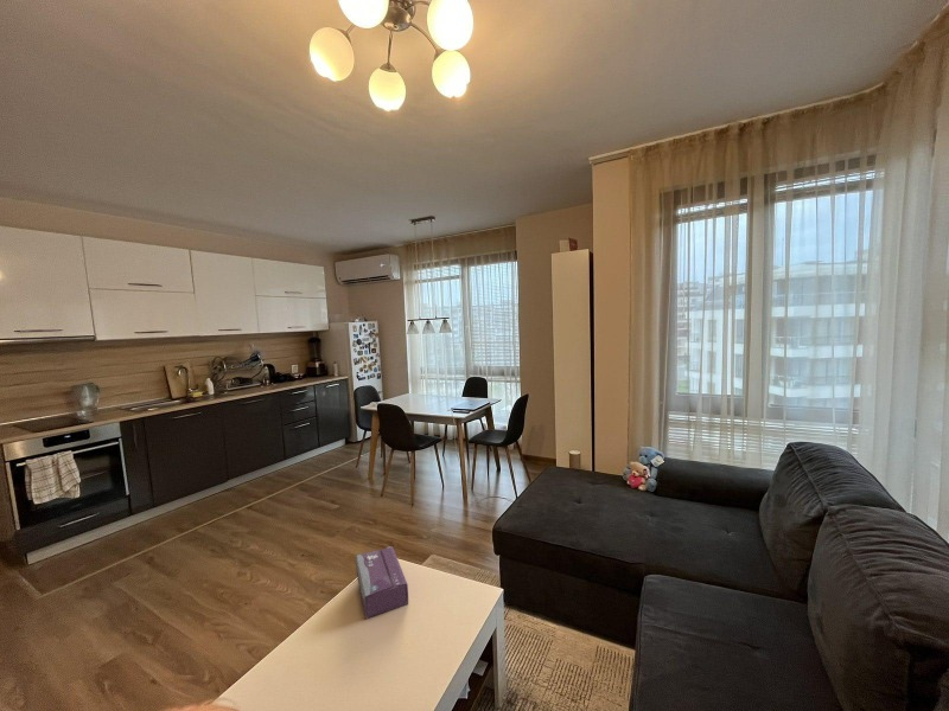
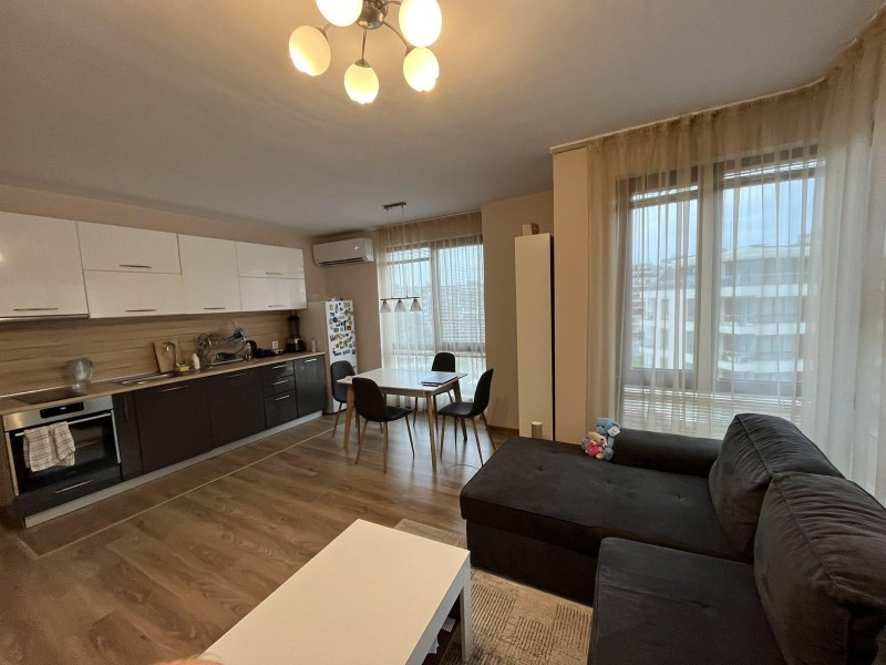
- tissue box [355,545,409,620]
